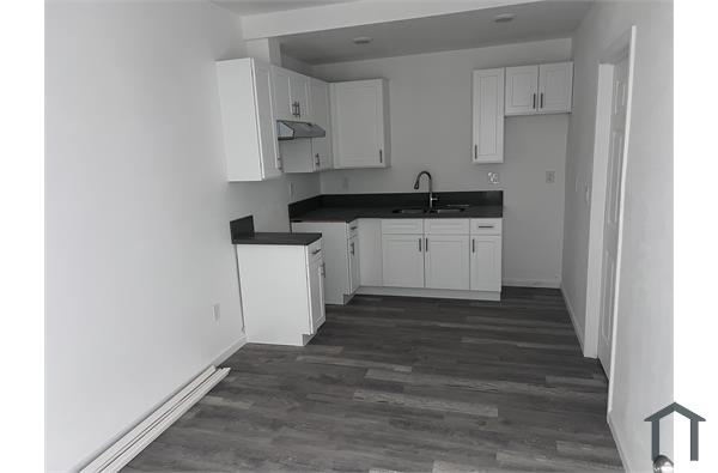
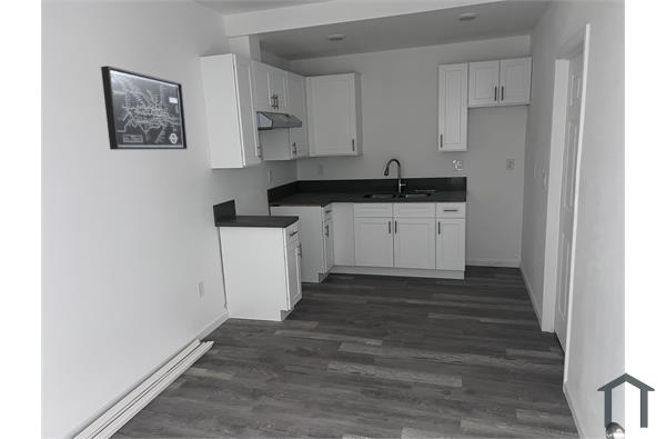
+ wall art [100,64,189,151]
